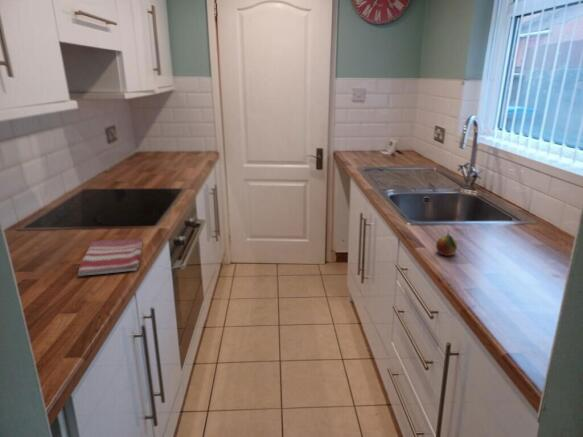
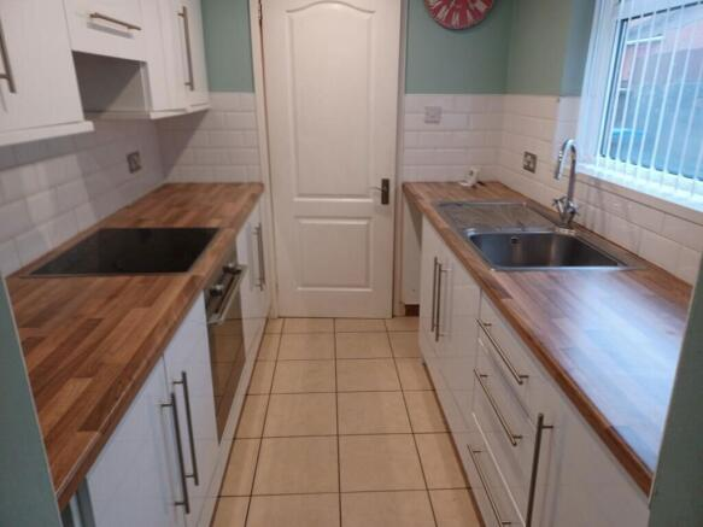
- fruit [435,229,458,257]
- dish towel [77,236,144,277]
